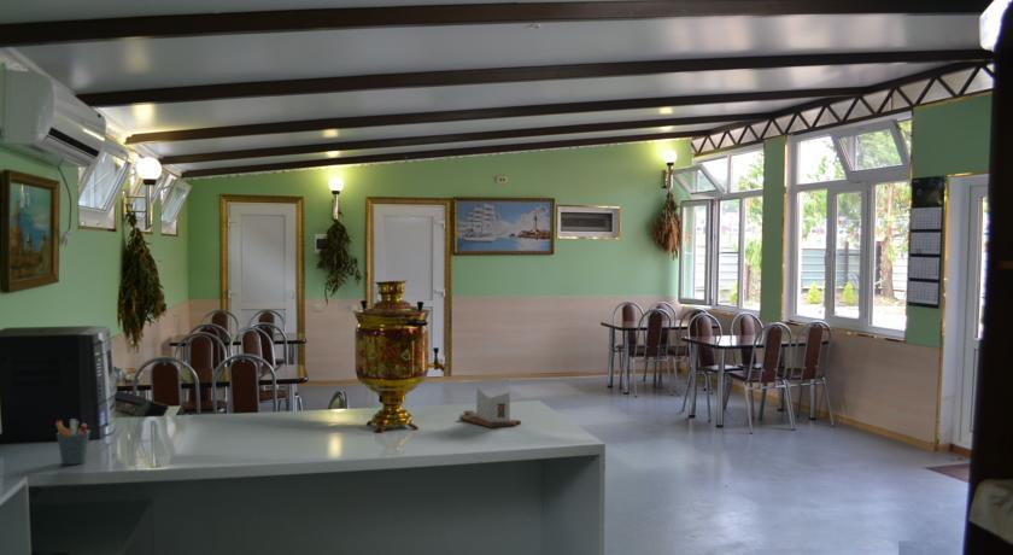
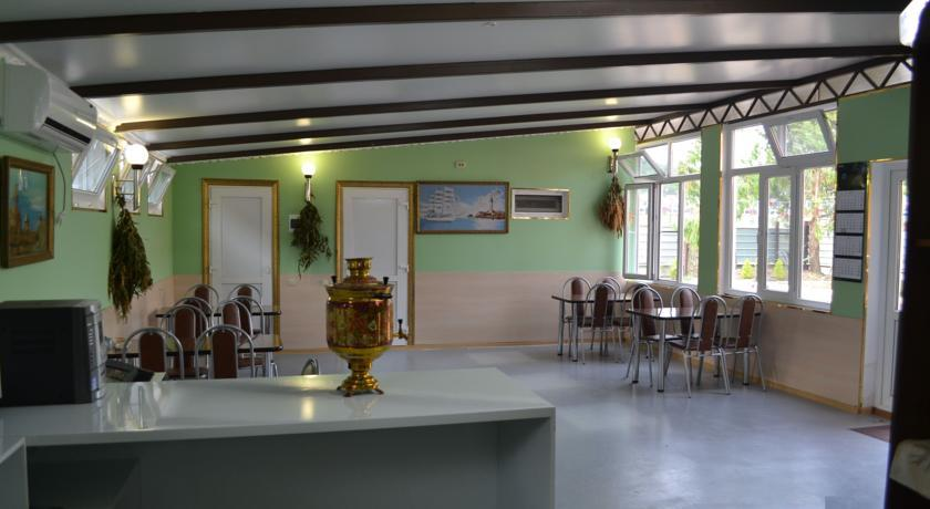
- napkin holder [458,386,522,430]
- pen holder [54,417,92,466]
